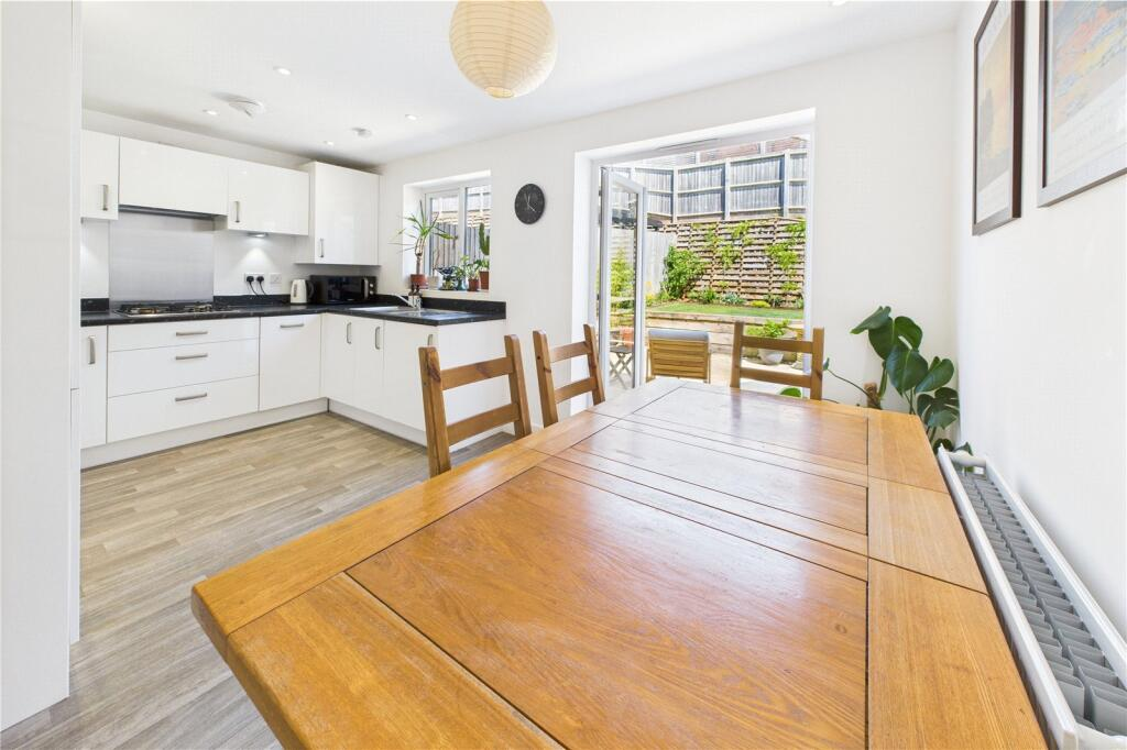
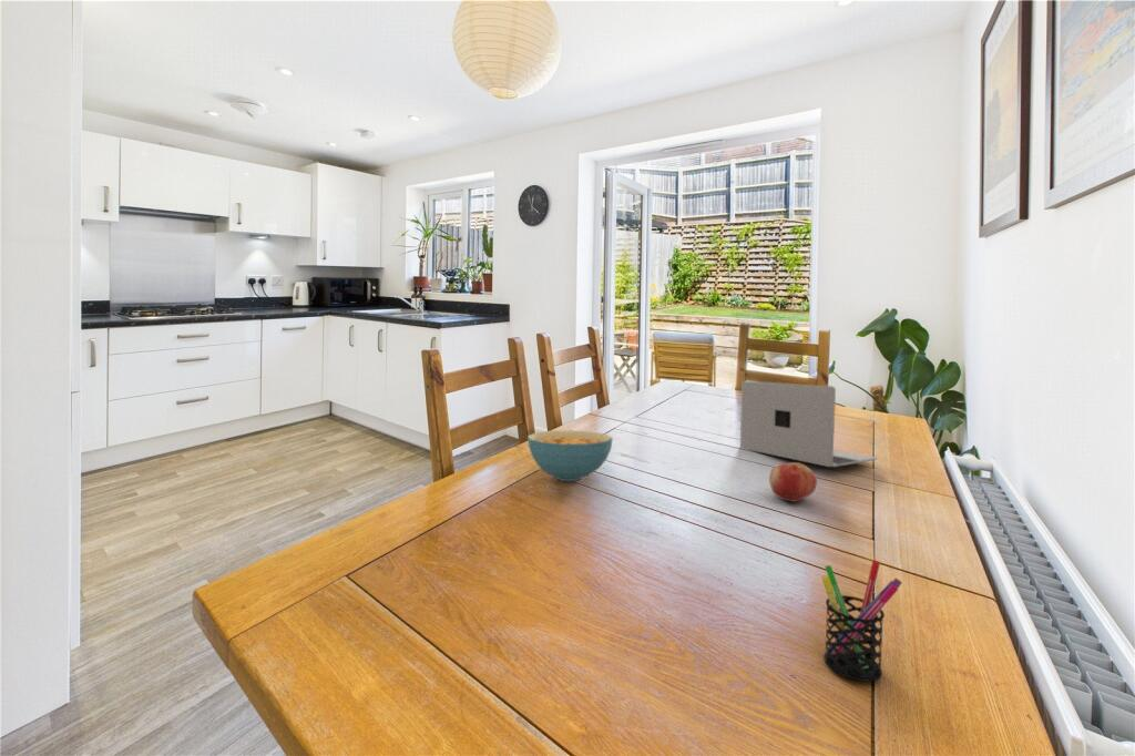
+ laptop [739,380,878,468]
+ cereal bowl [526,429,614,482]
+ pen holder [820,559,903,683]
+ fruit [768,461,818,502]
